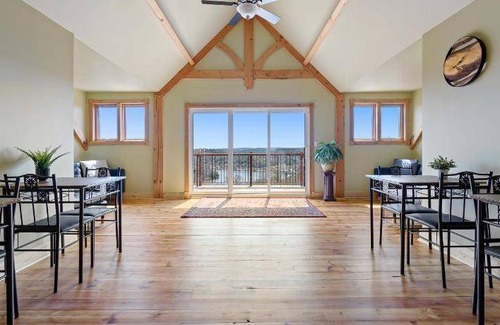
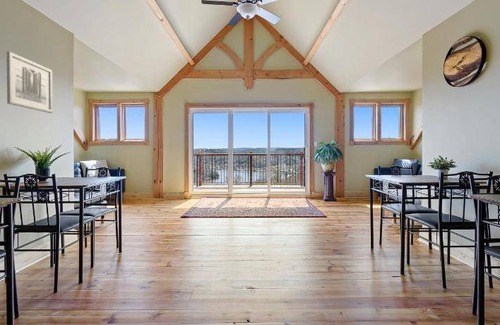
+ wall art [6,51,54,114]
